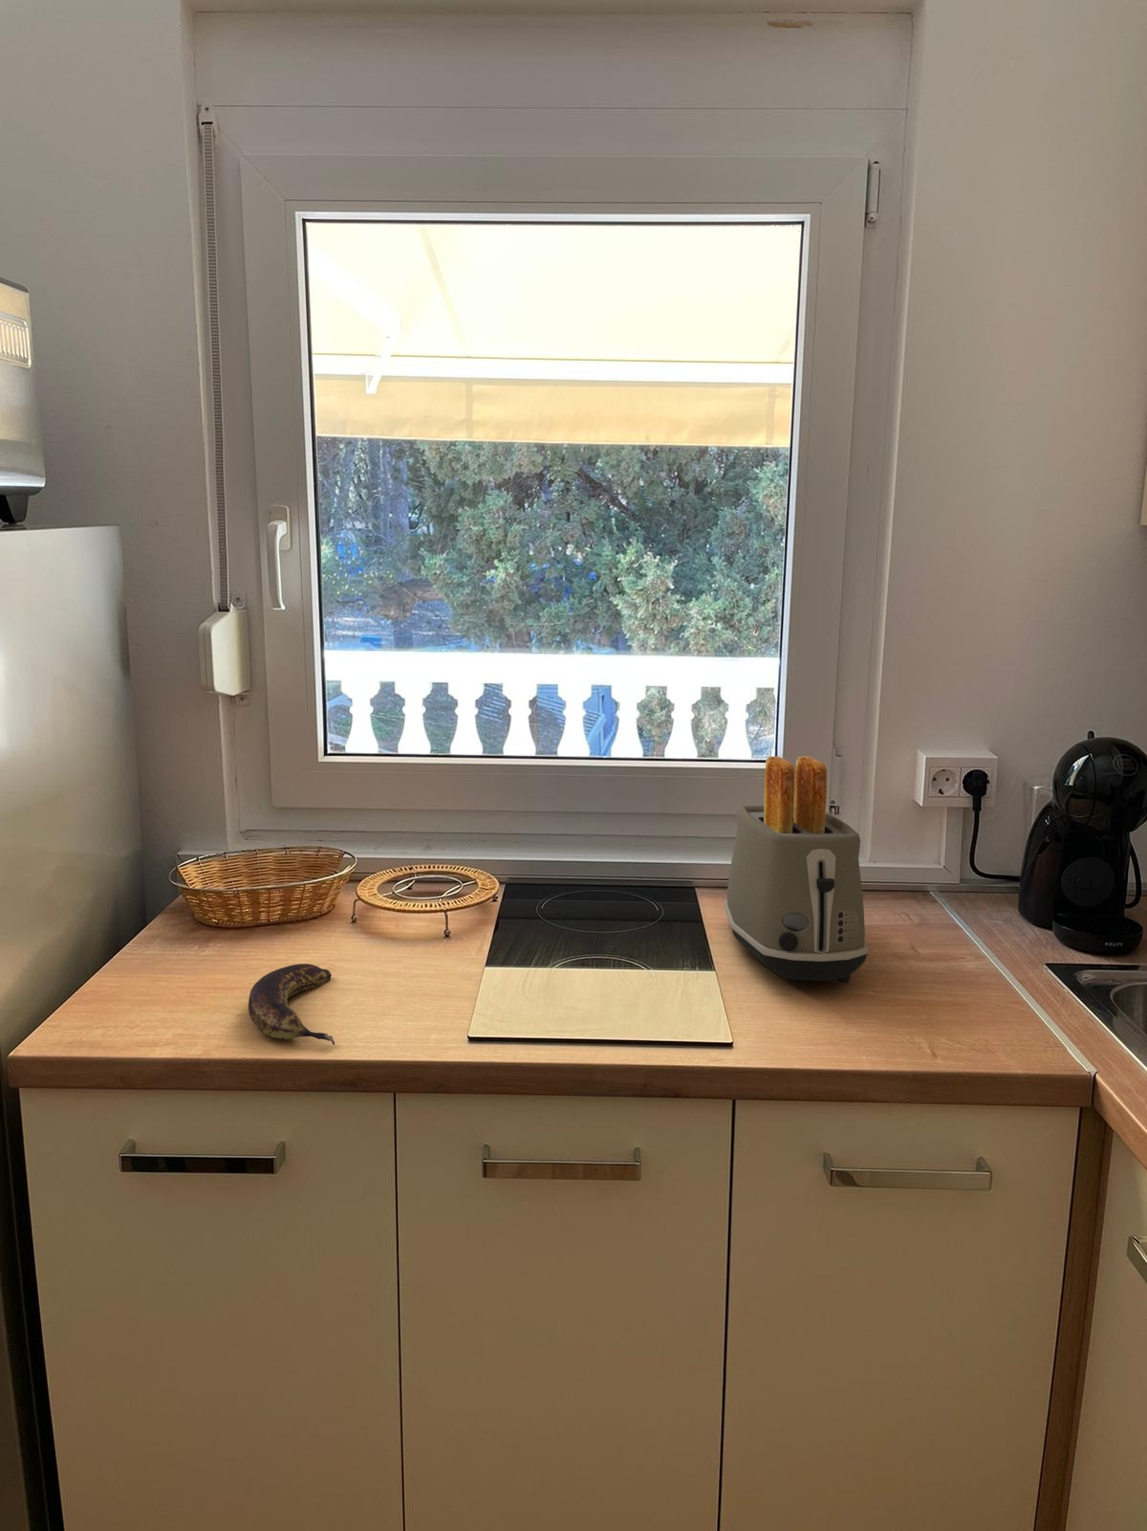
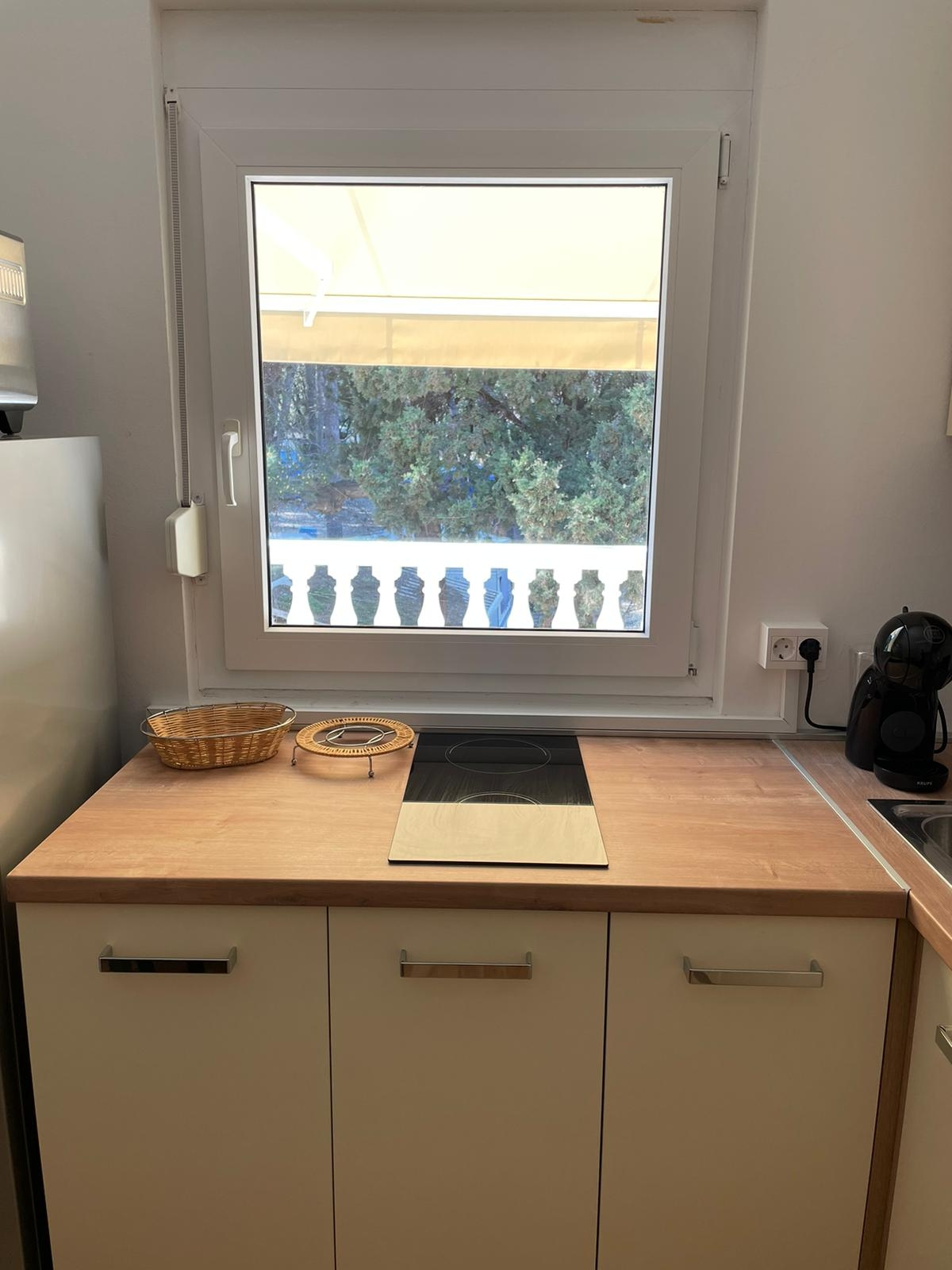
- toaster [724,755,869,985]
- banana [247,963,335,1046]
